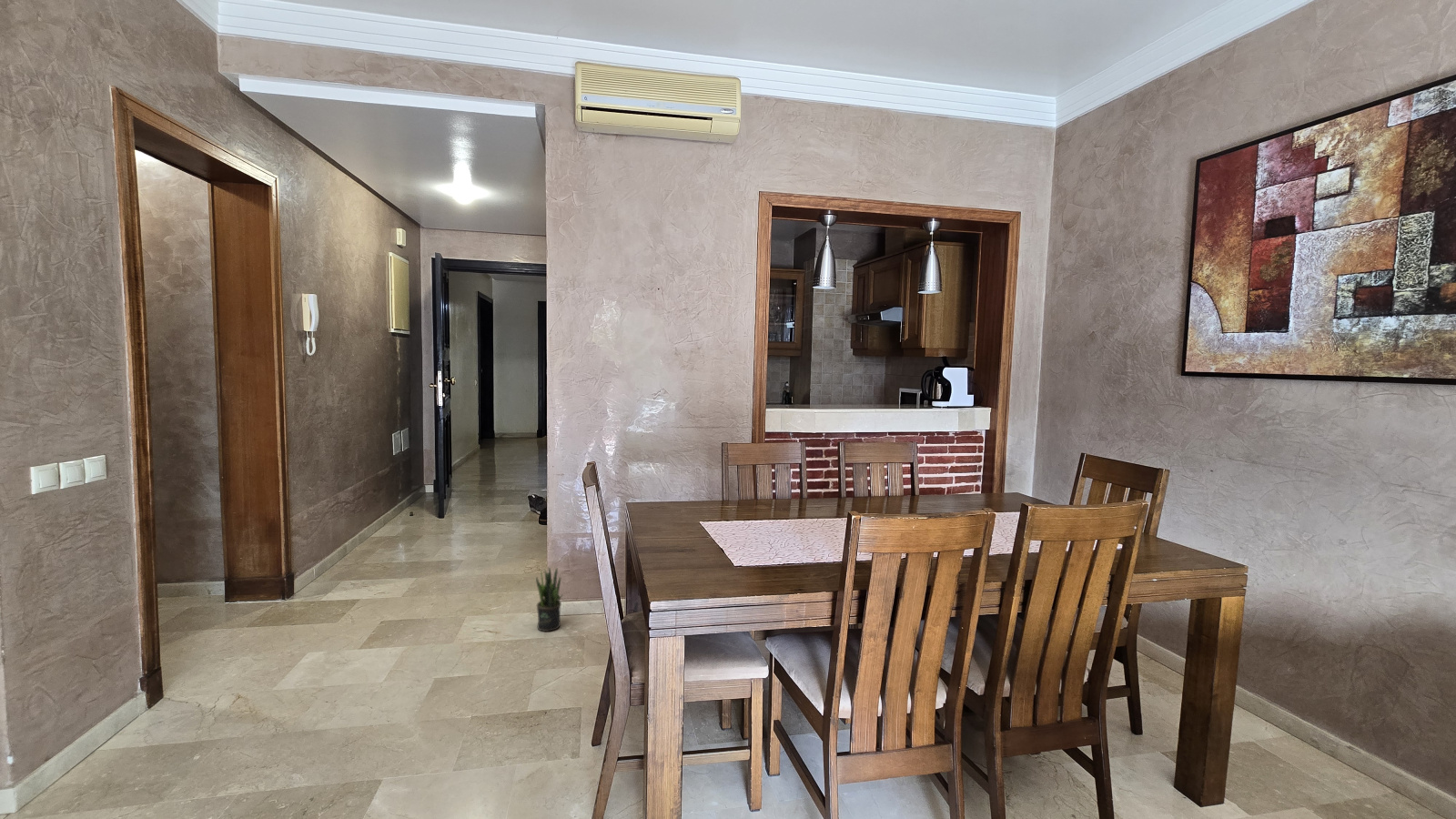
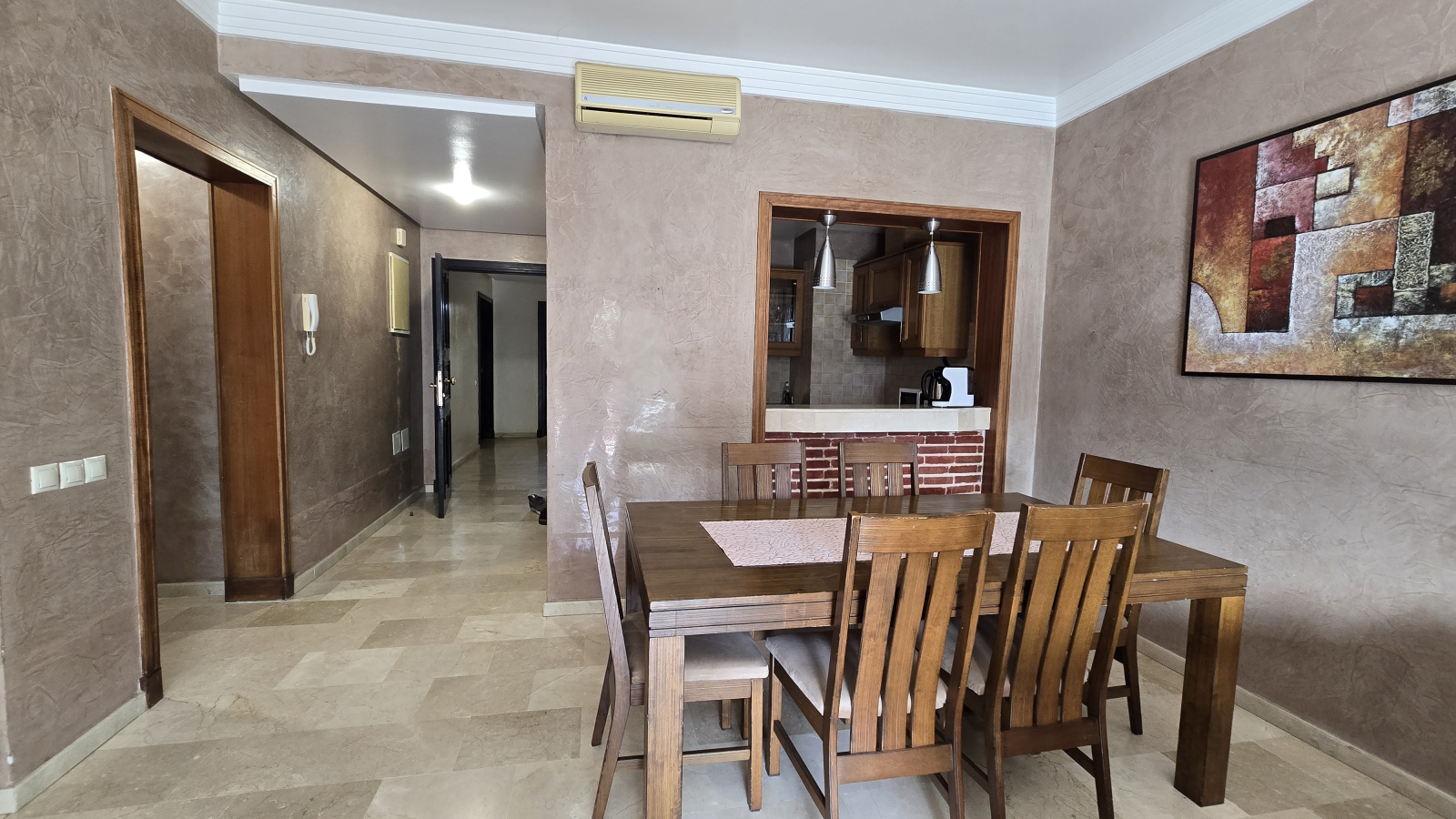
- potted plant [535,566,563,632]
